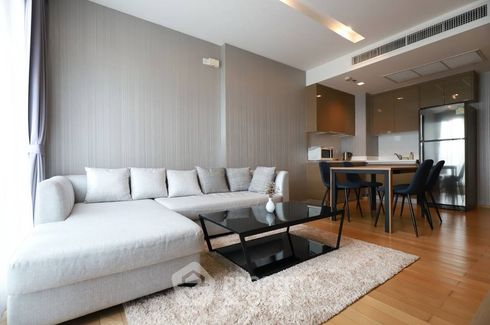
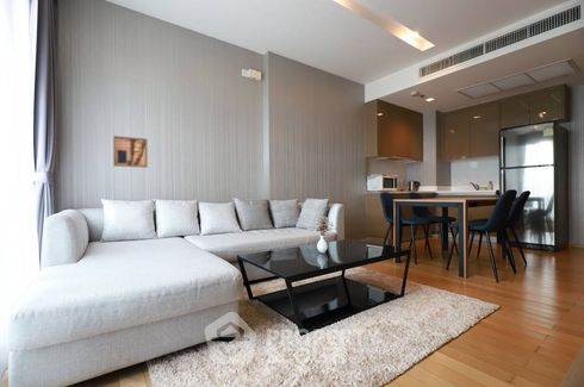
+ wall art [112,135,149,169]
